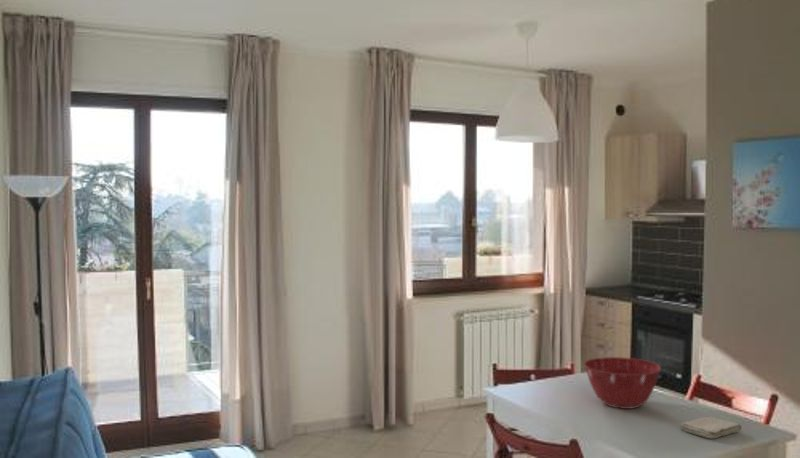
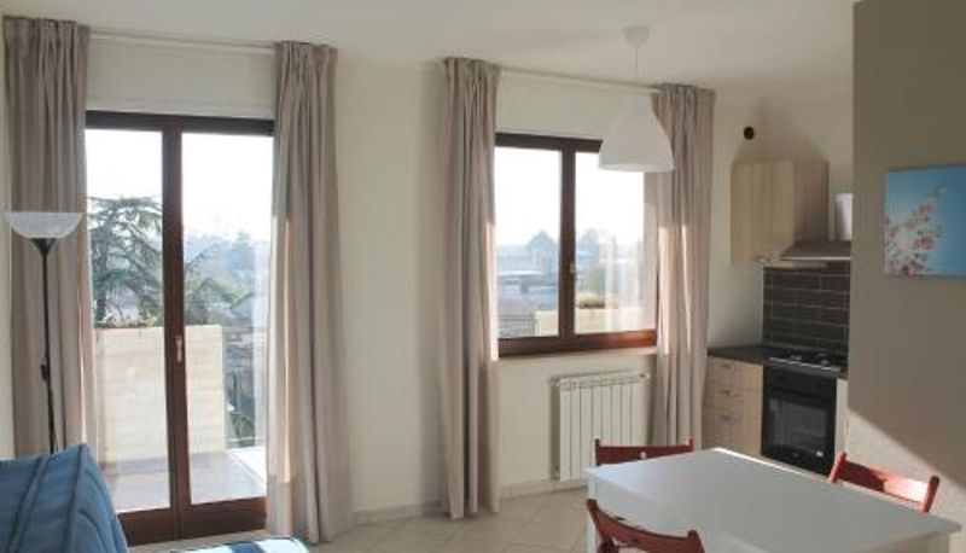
- washcloth [680,416,743,440]
- mixing bowl [583,356,662,410]
